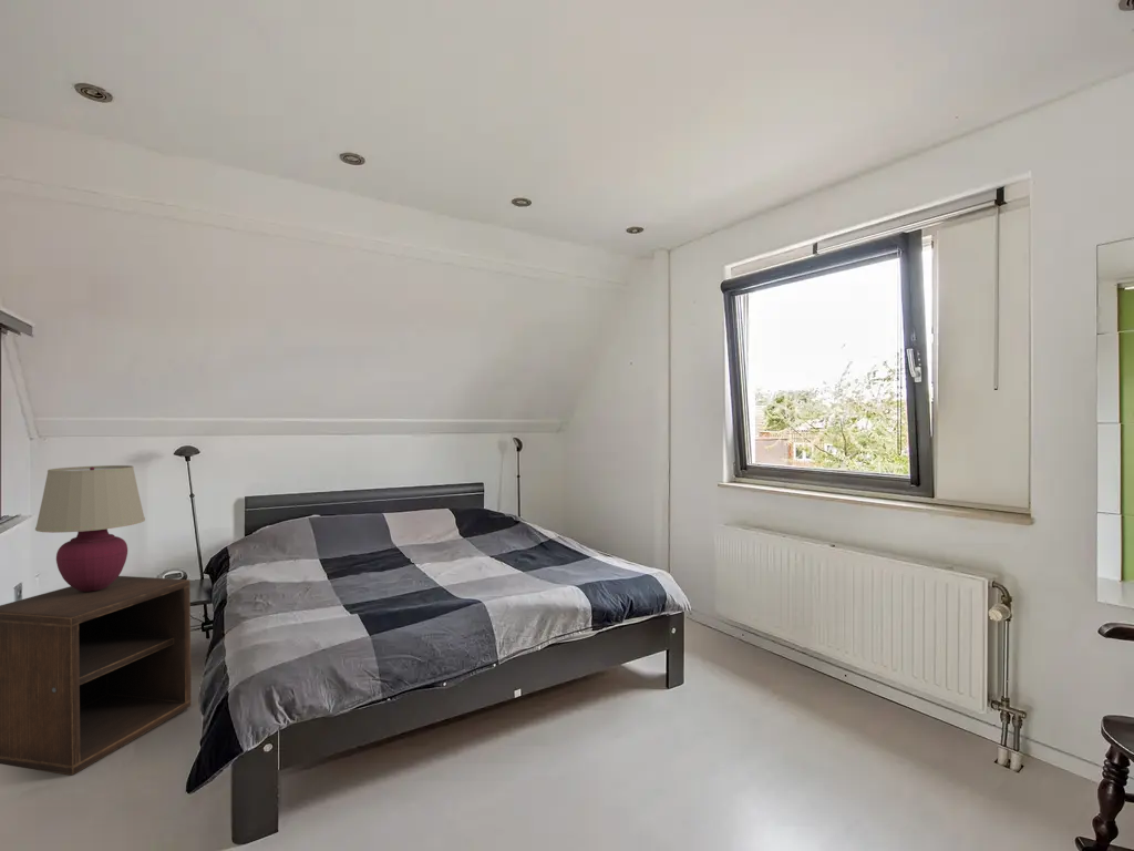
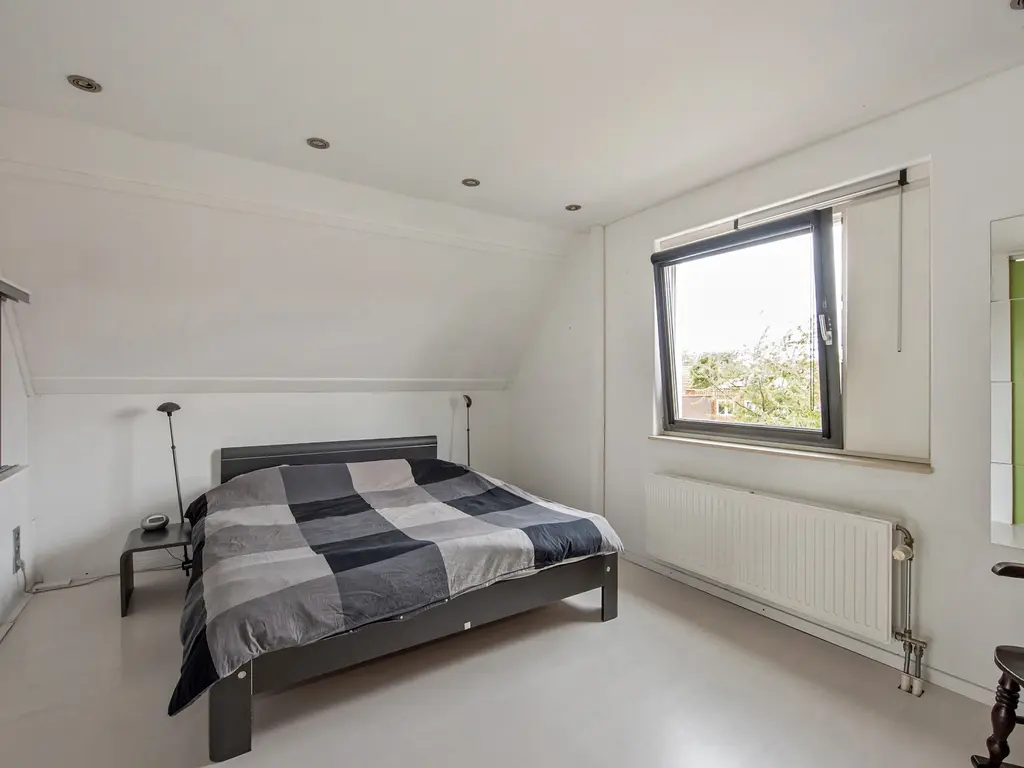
- nightstand [0,575,192,776]
- table lamp [34,464,146,592]
